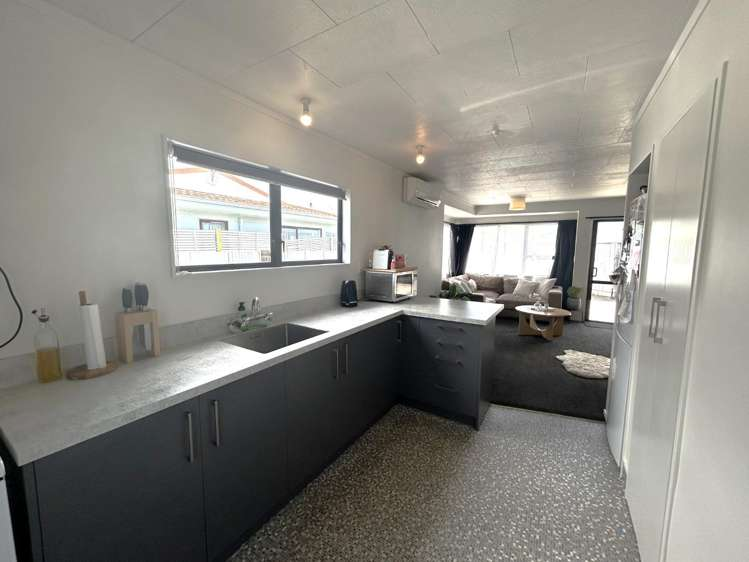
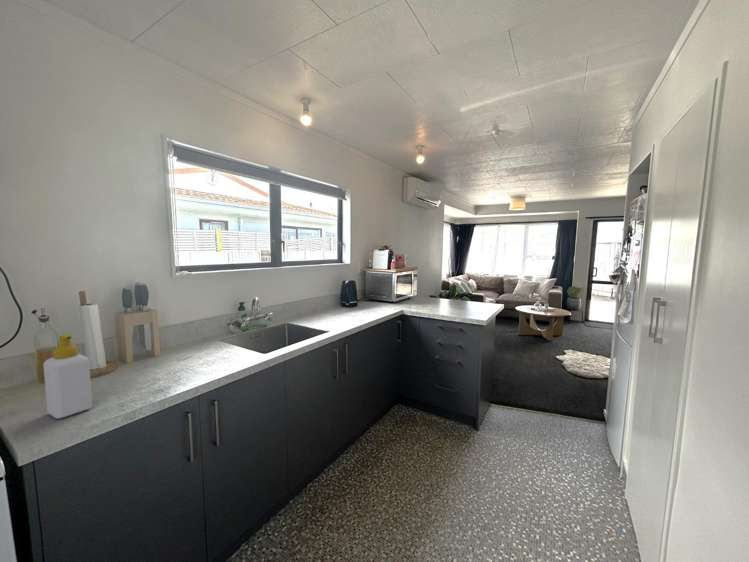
+ soap bottle [42,333,93,420]
